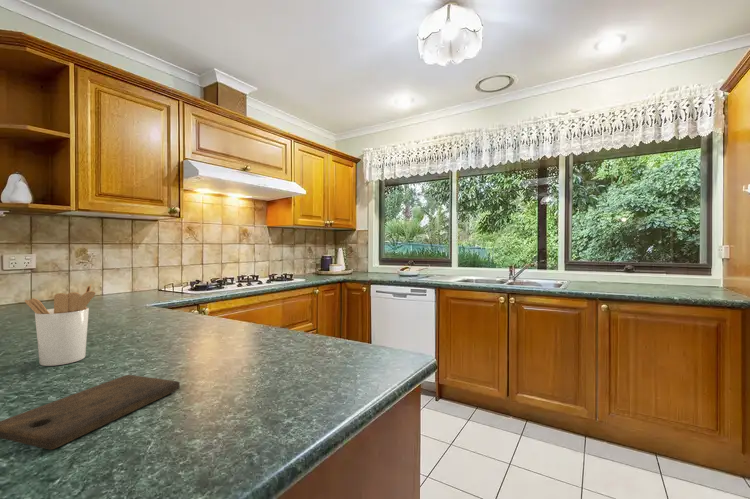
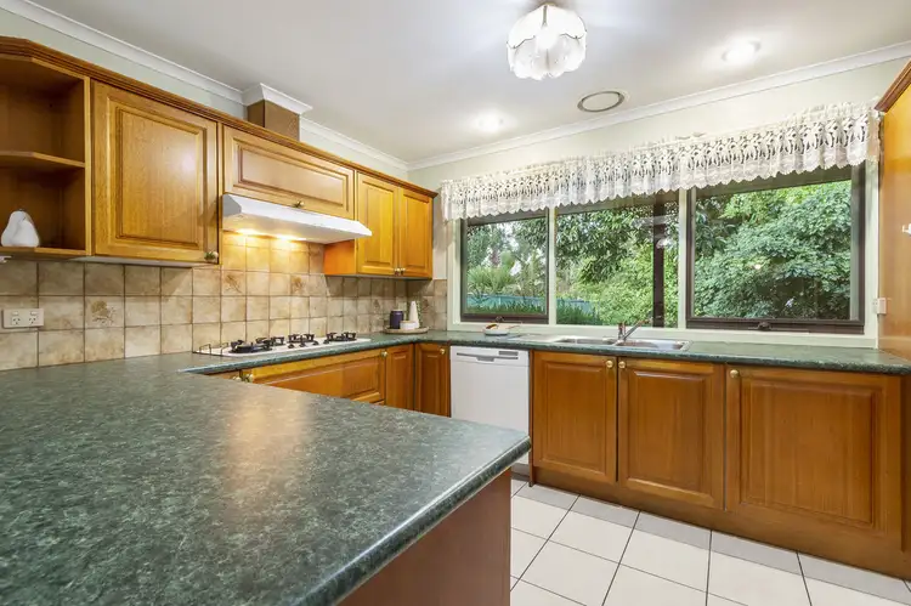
- cutting board [0,374,181,450]
- utensil holder [24,284,96,367]
